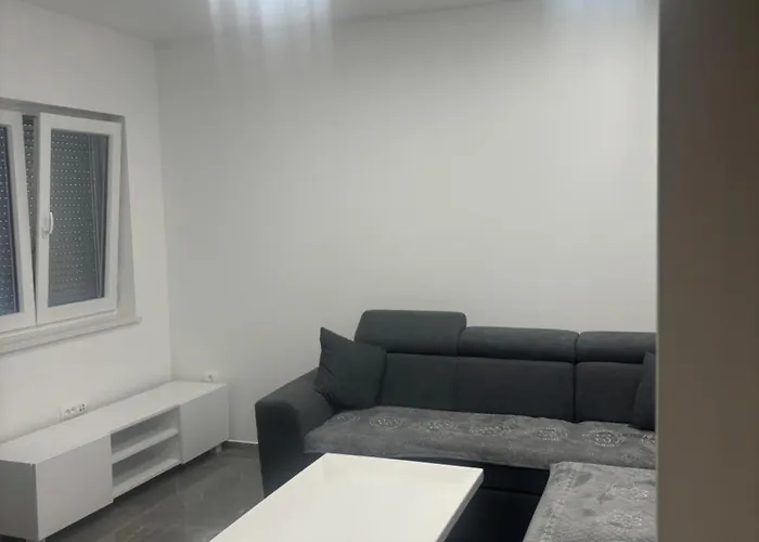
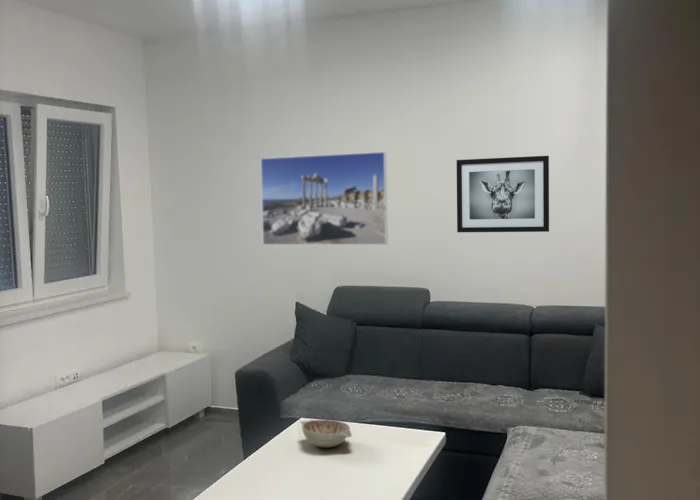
+ decorative bowl [299,419,353,449]
+ wall art [456,155,550,233]
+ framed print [260,151,389,246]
